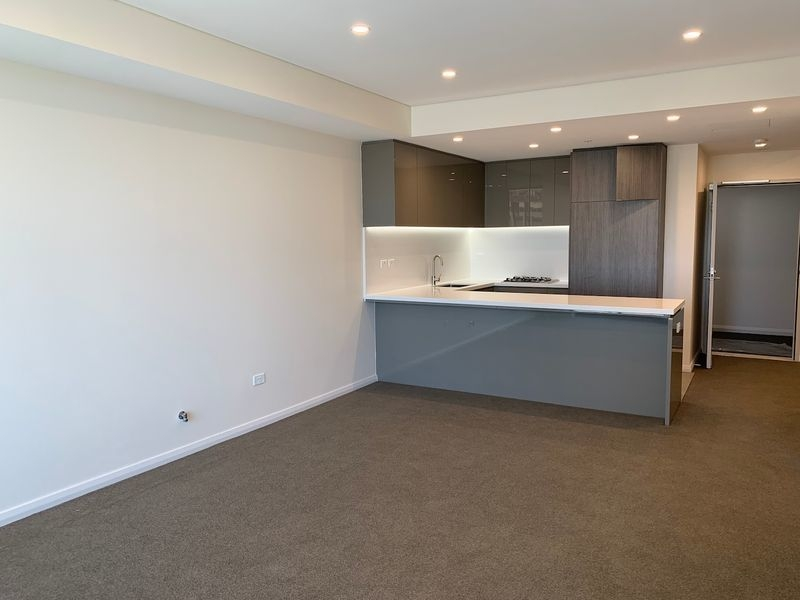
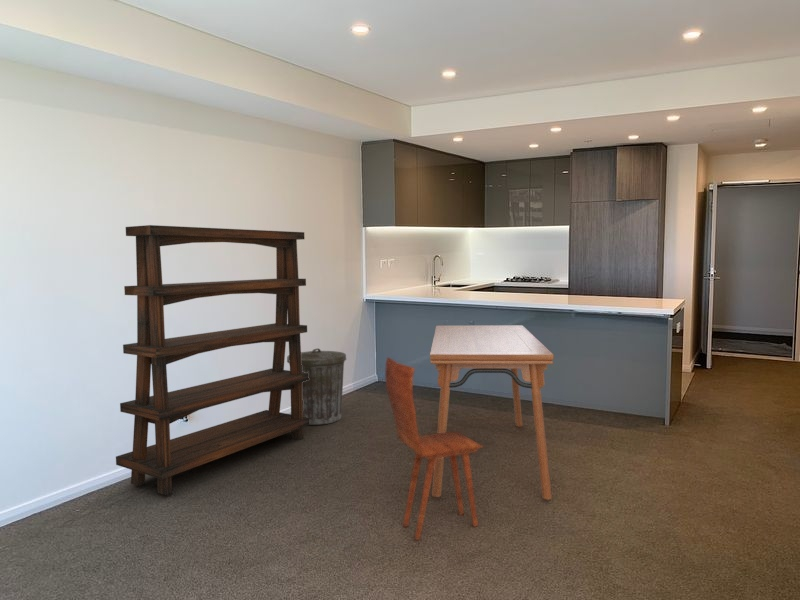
+ dining chair [384,356,484,541]
+ bookshelf [115,224,310,496]
+ dining table [429,324,555,501]
+ trash can [286,347,347,426]
